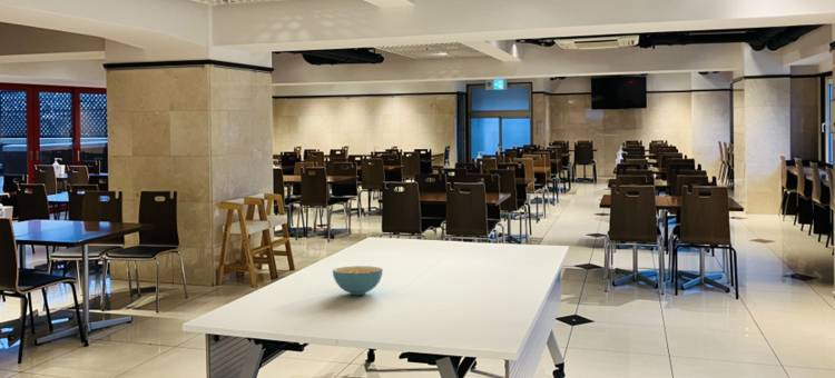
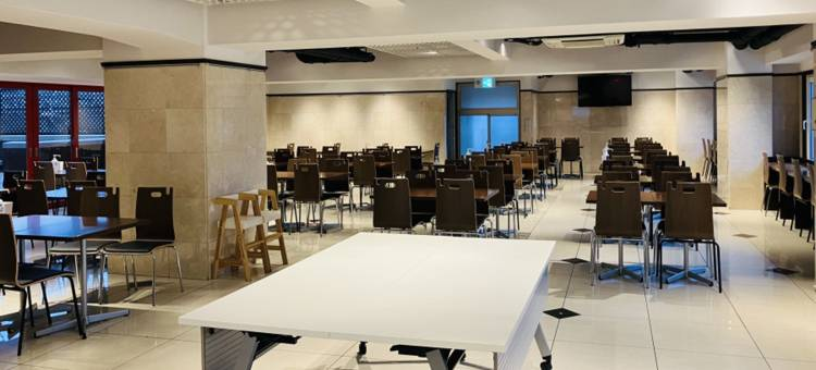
- cereal bowl [332,265,384,296]
